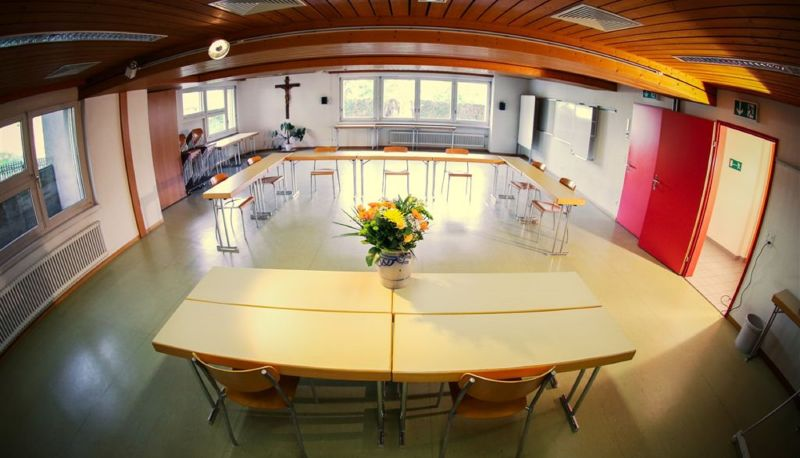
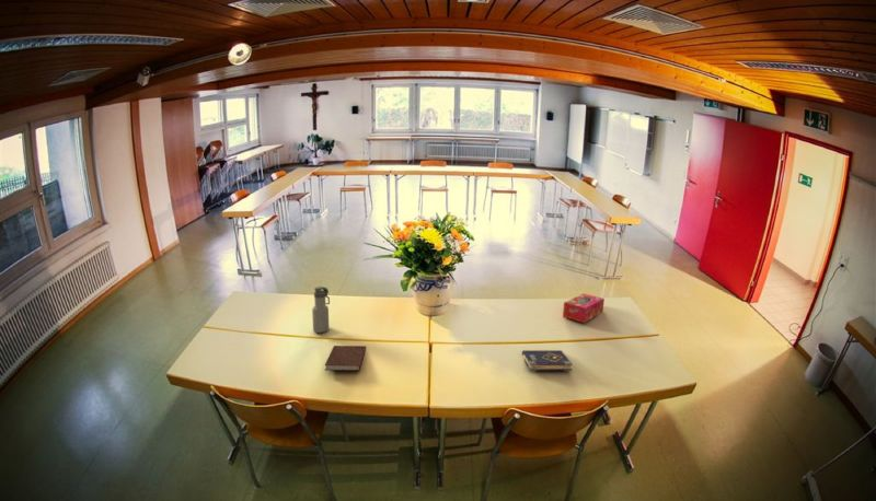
+ water bottle [311,286,331,334]
+ book [521,349,574,372]
+ tissue box [562,292,606,324]
+ notebook [324,345,367,372]
